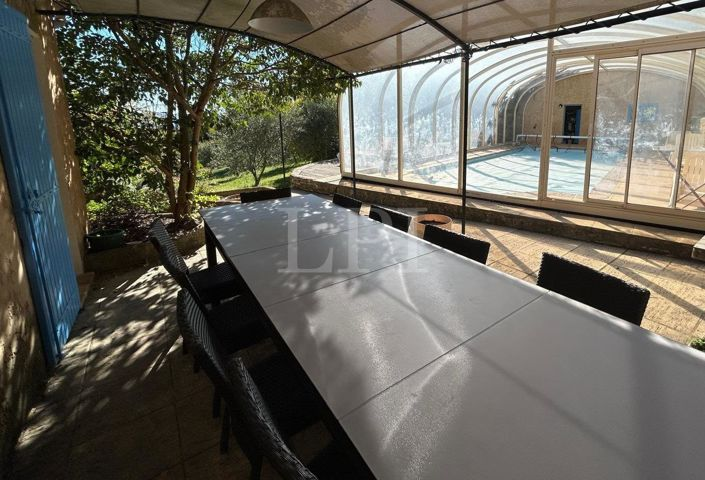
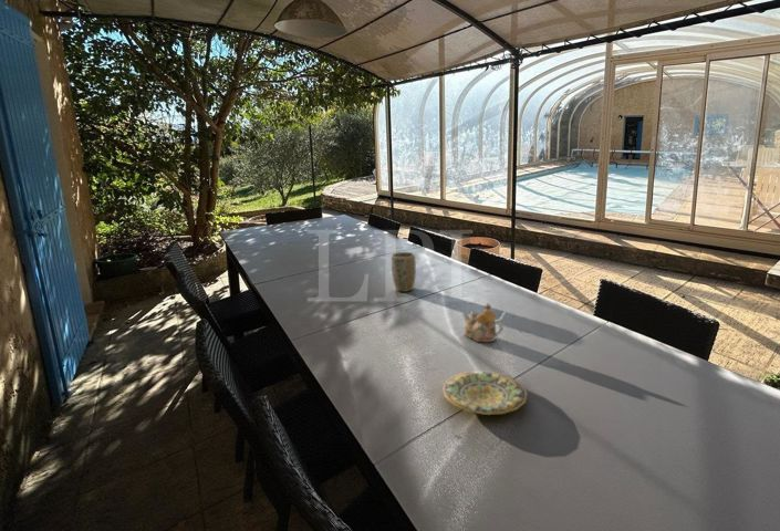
+ plate [441,369,529,416]
+ plant pot [391,251,417,293]
+ teapot [461,302,505,343]
